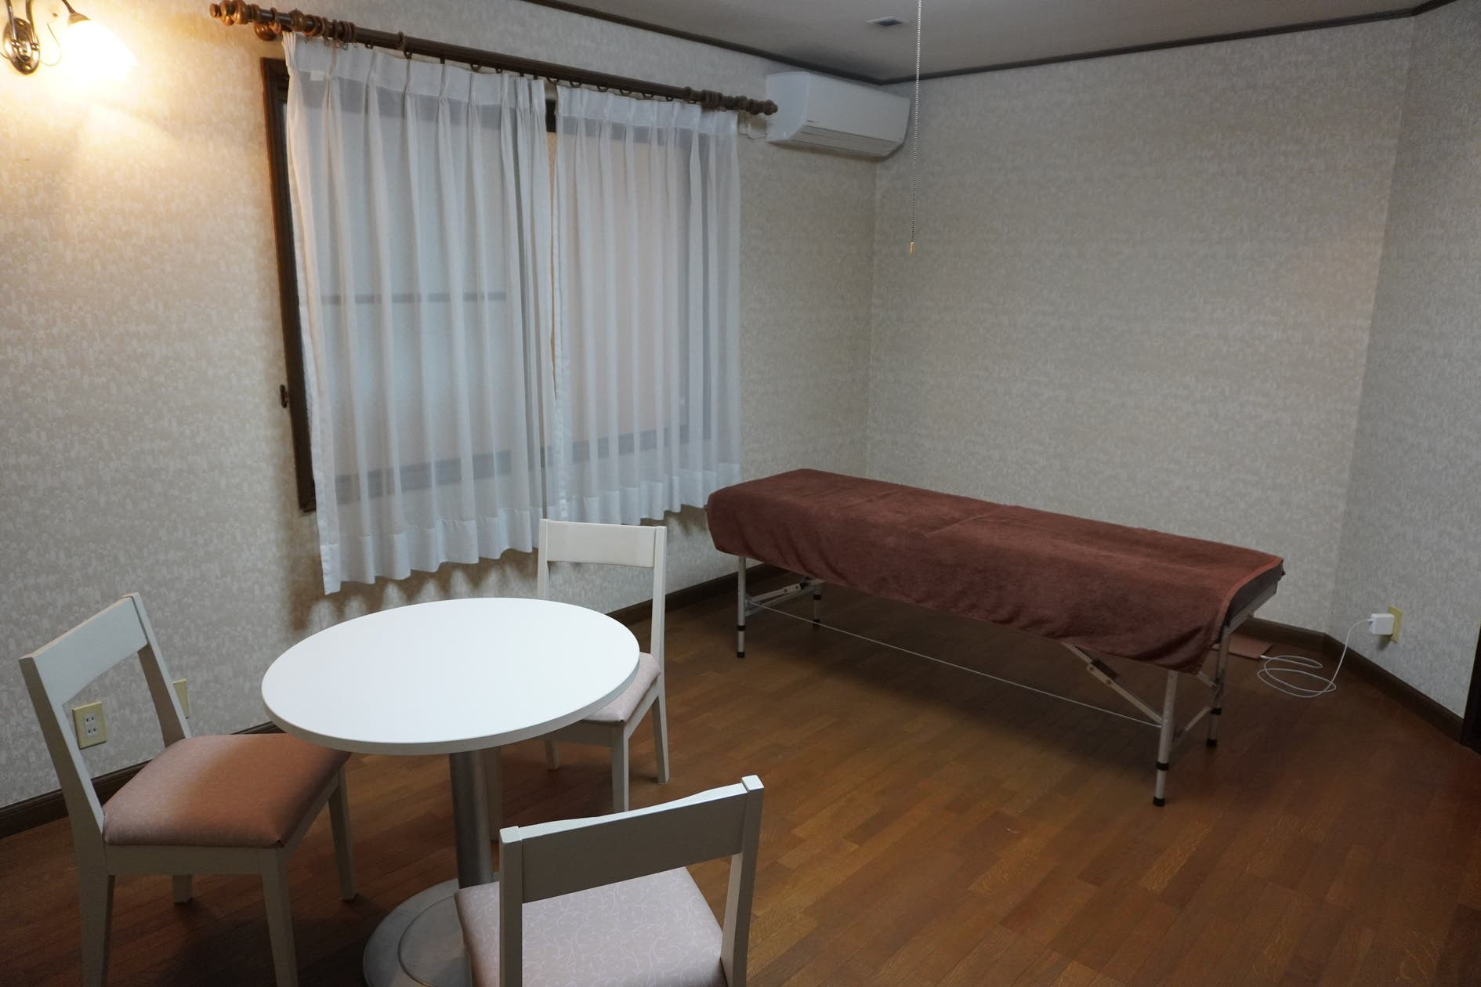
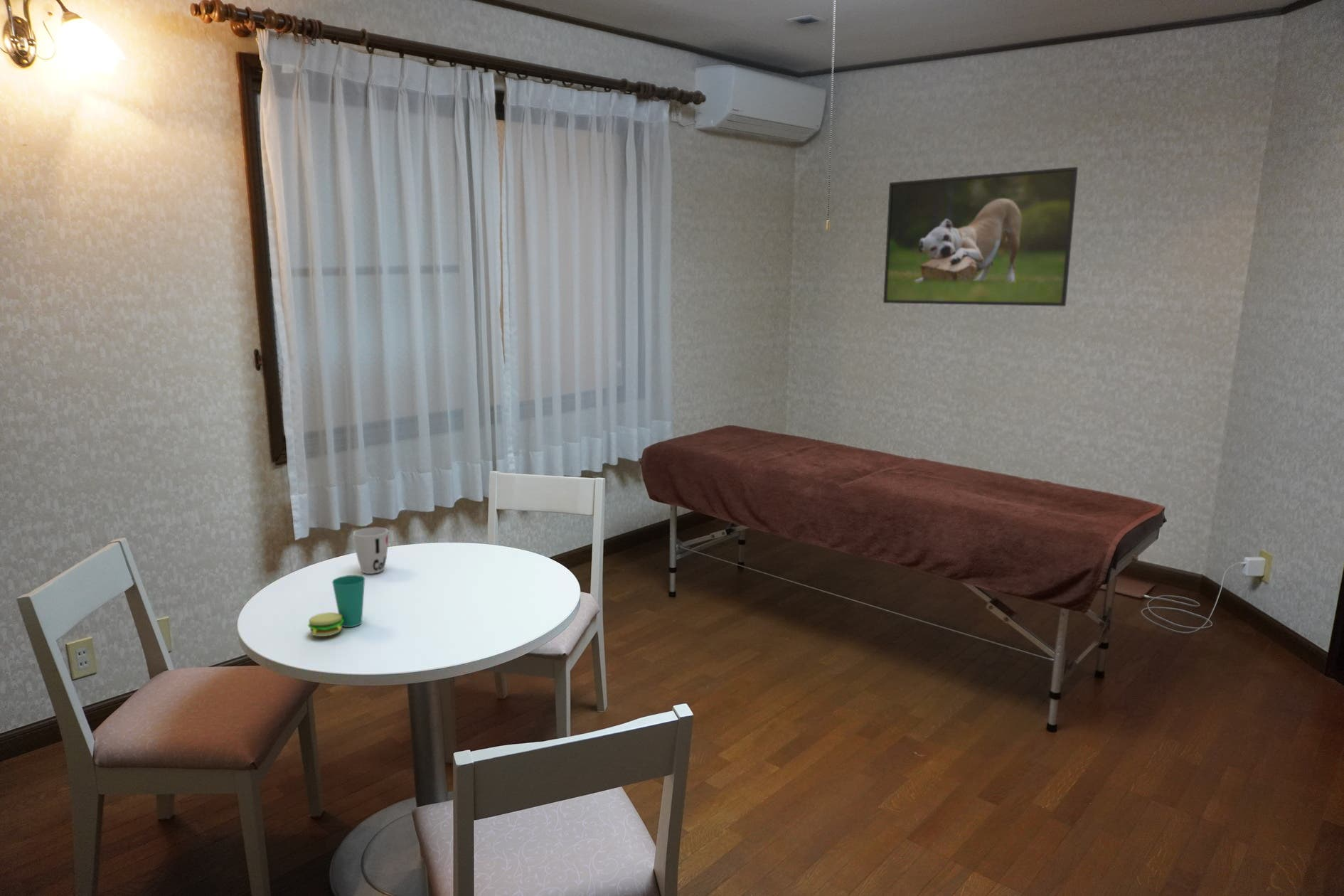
+ cup [307,575,366,637]
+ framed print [882,166,1079,307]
+ cup [353,527,389,575]
